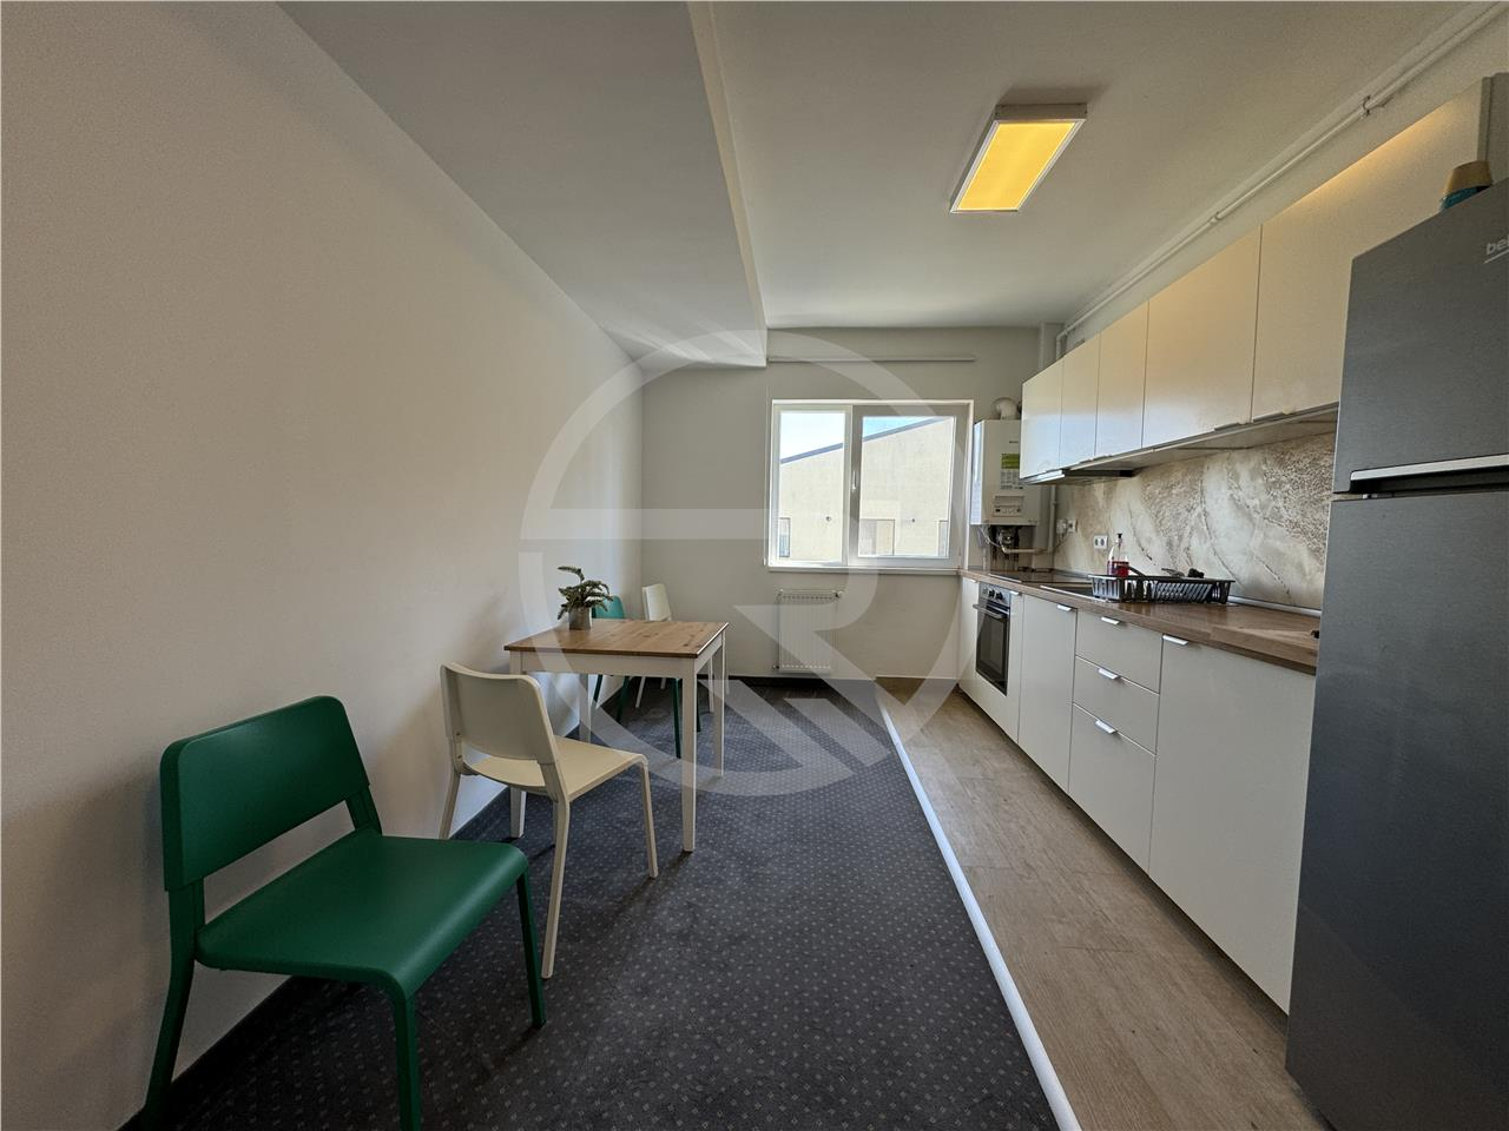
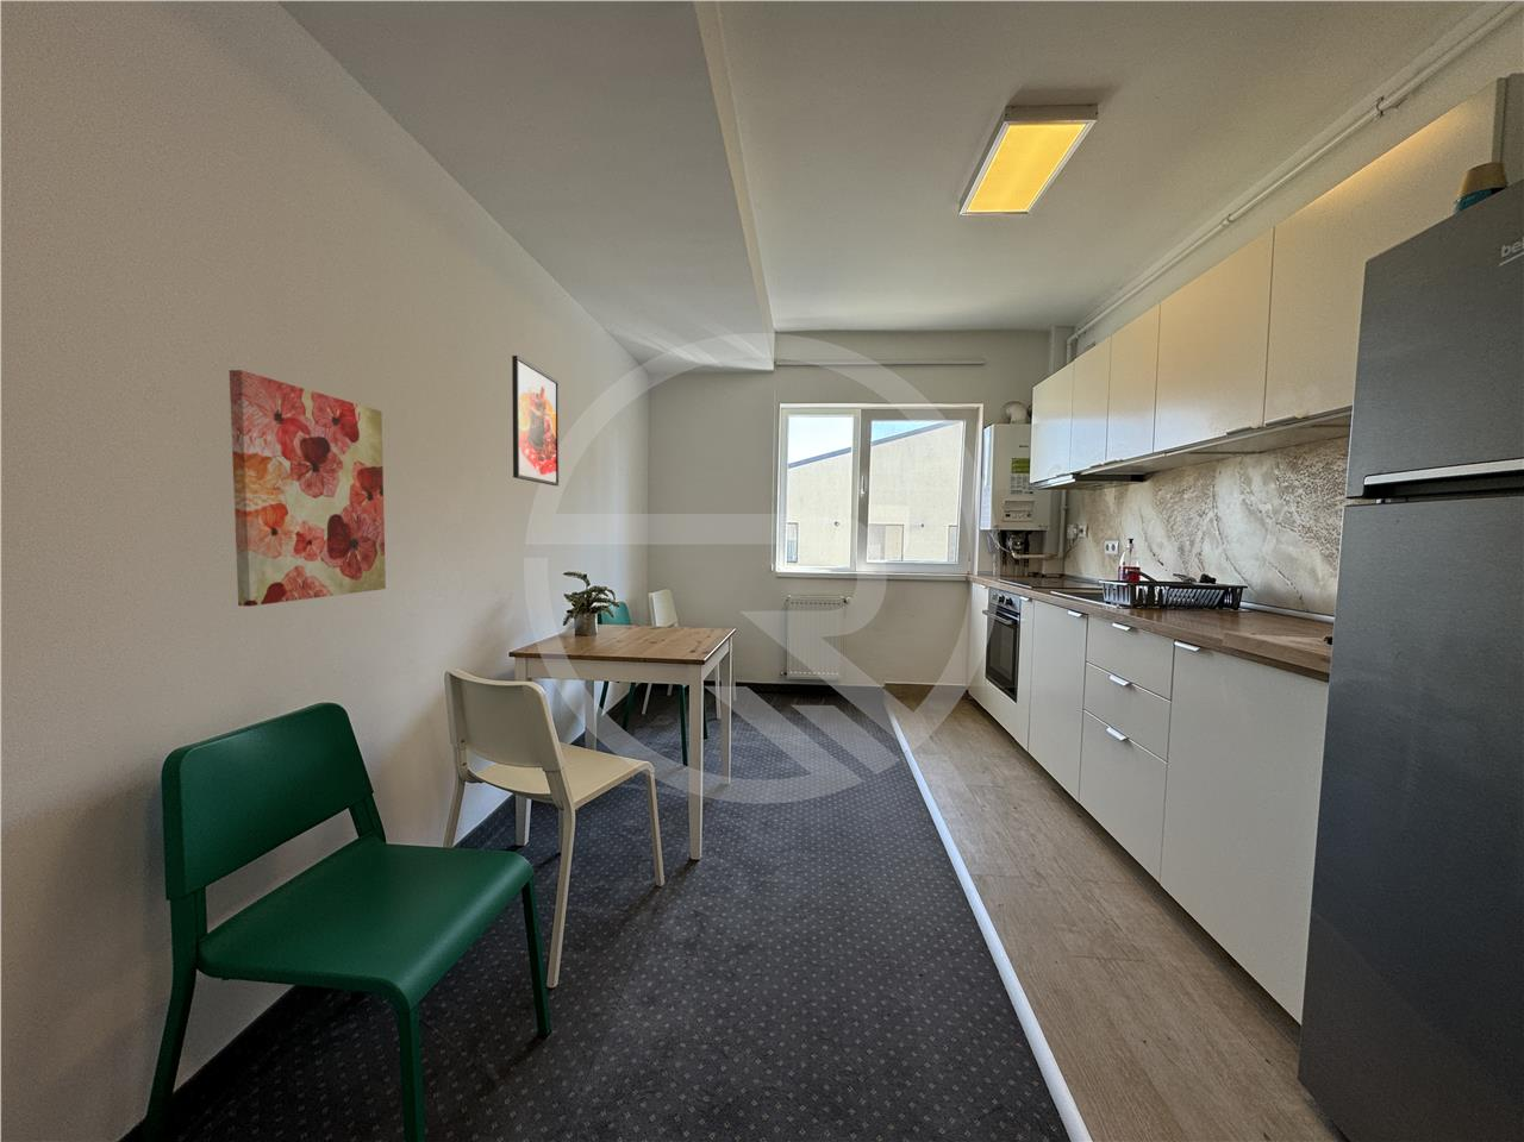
+ wall art [229,368,386,608]
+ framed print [511,355,559,487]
